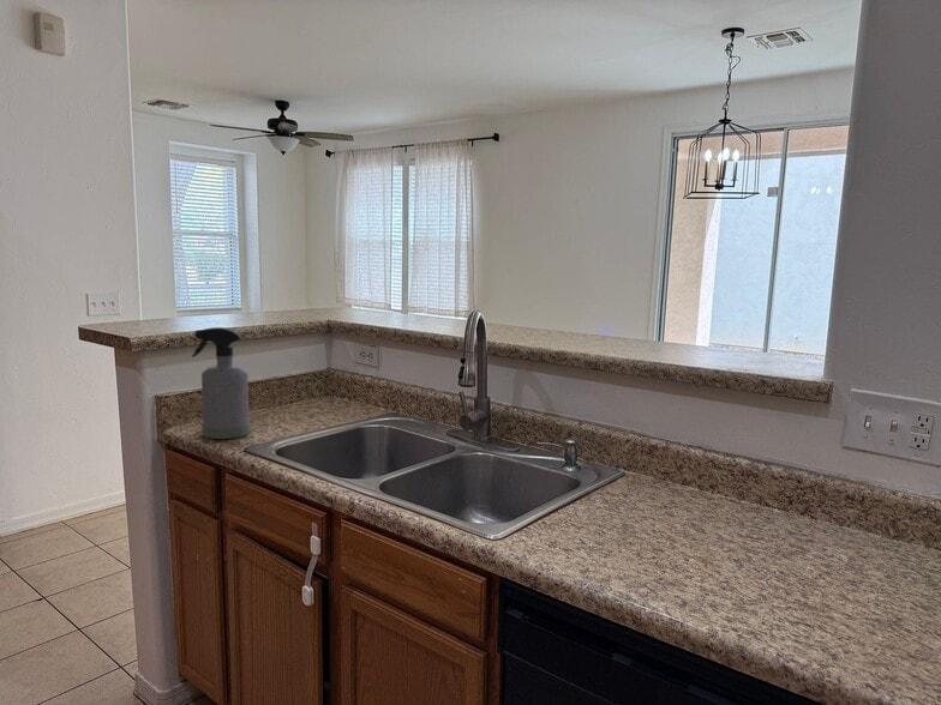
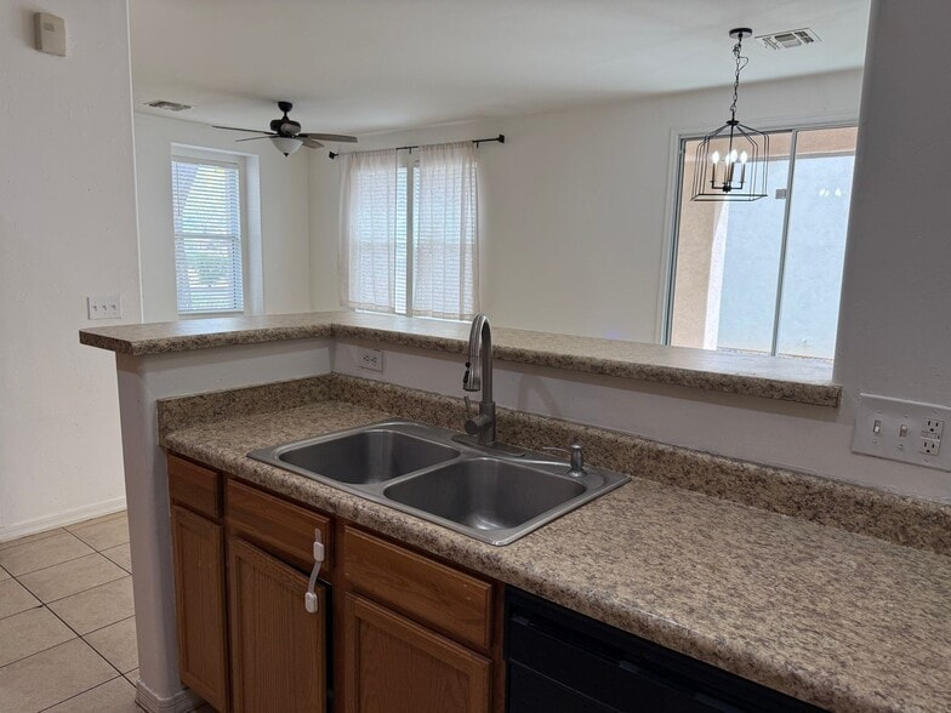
- spray bottle [191,326,251,440]
